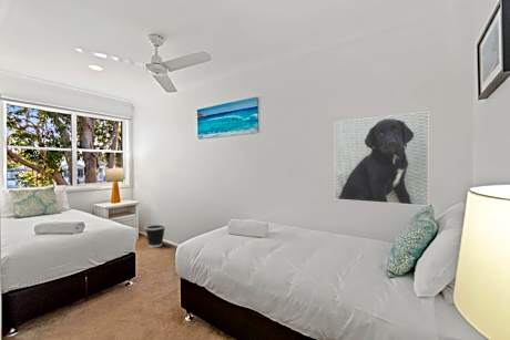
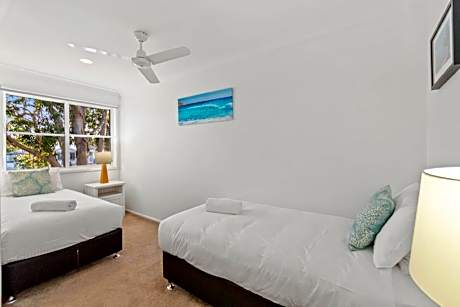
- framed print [333,111,430,207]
- wastebasket [144,223,166,248]
